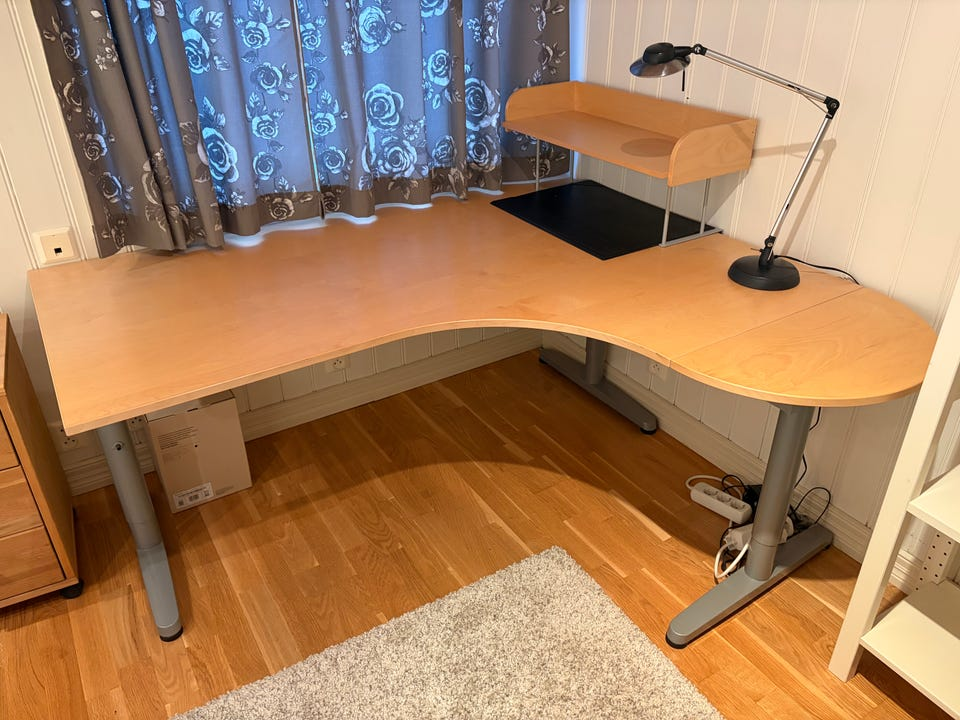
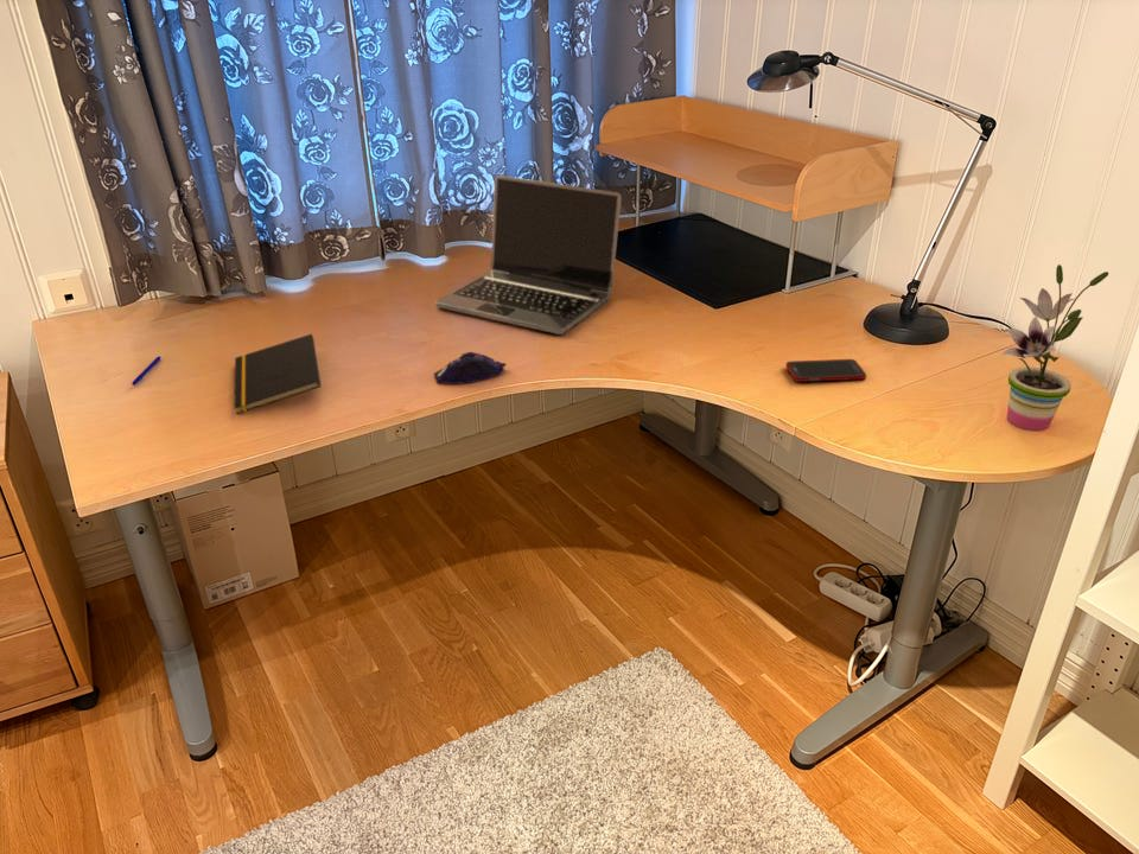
+ computer mouse [433,351,507,385]
+ laptop [434,174,623,336]
+ pen [131,355,161,387]
+ potted plant [1001,263,1109,432]
+ notepad [233,333,323,415]
+ cell phone [784,358,867,383]
